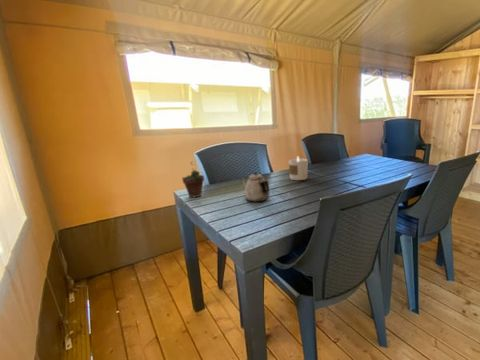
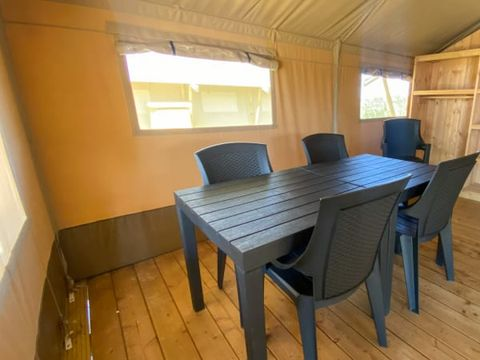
- teapot [241,172,270,203]
- succulent plant [181,161,205,198]
- candle [288,155,309,181]
